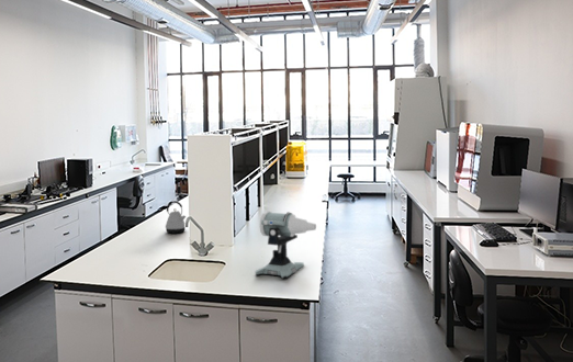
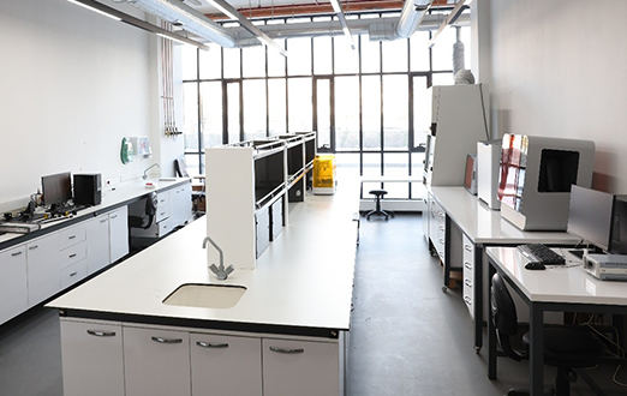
- kettle [165,200,187,235]
- microscope [255,211,317,280]
